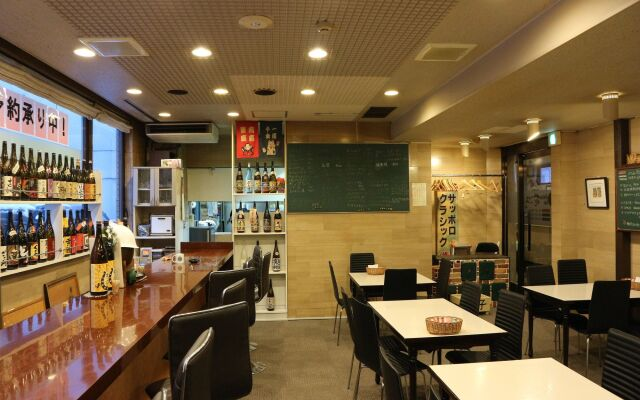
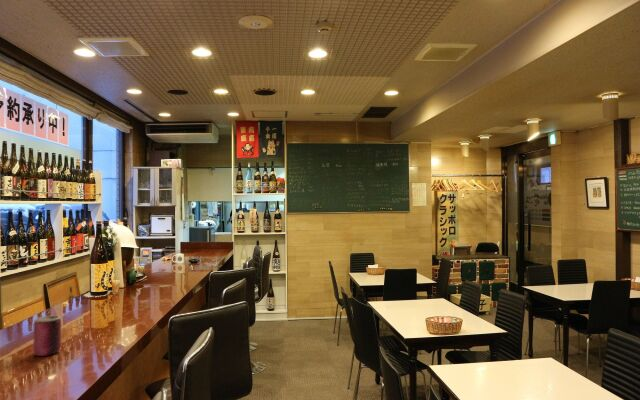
+ can [33,315,62,357]
